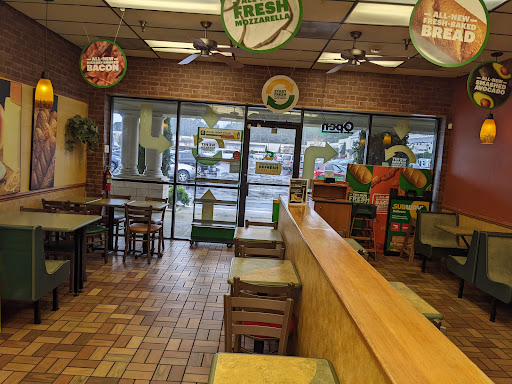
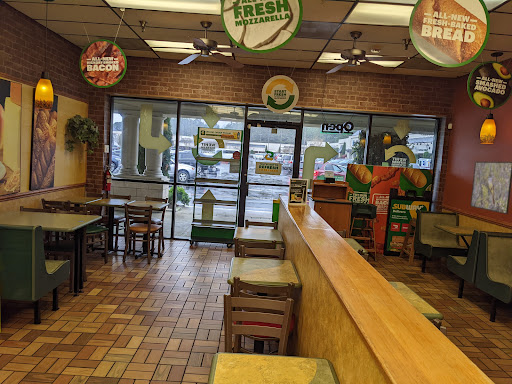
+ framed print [470,161,512,215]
